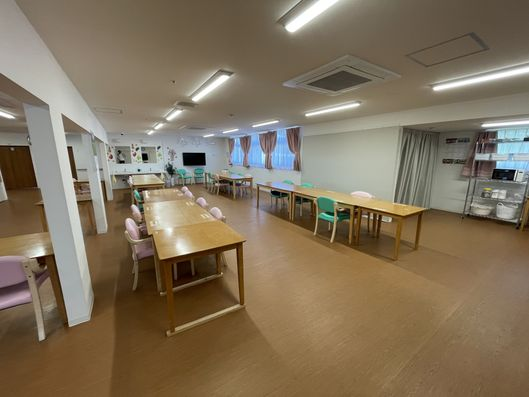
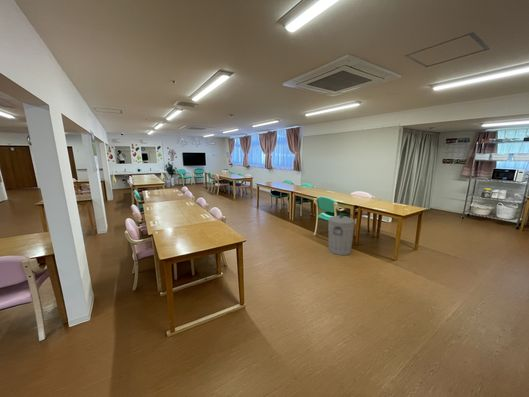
+ trash can [327,214,356,256]
